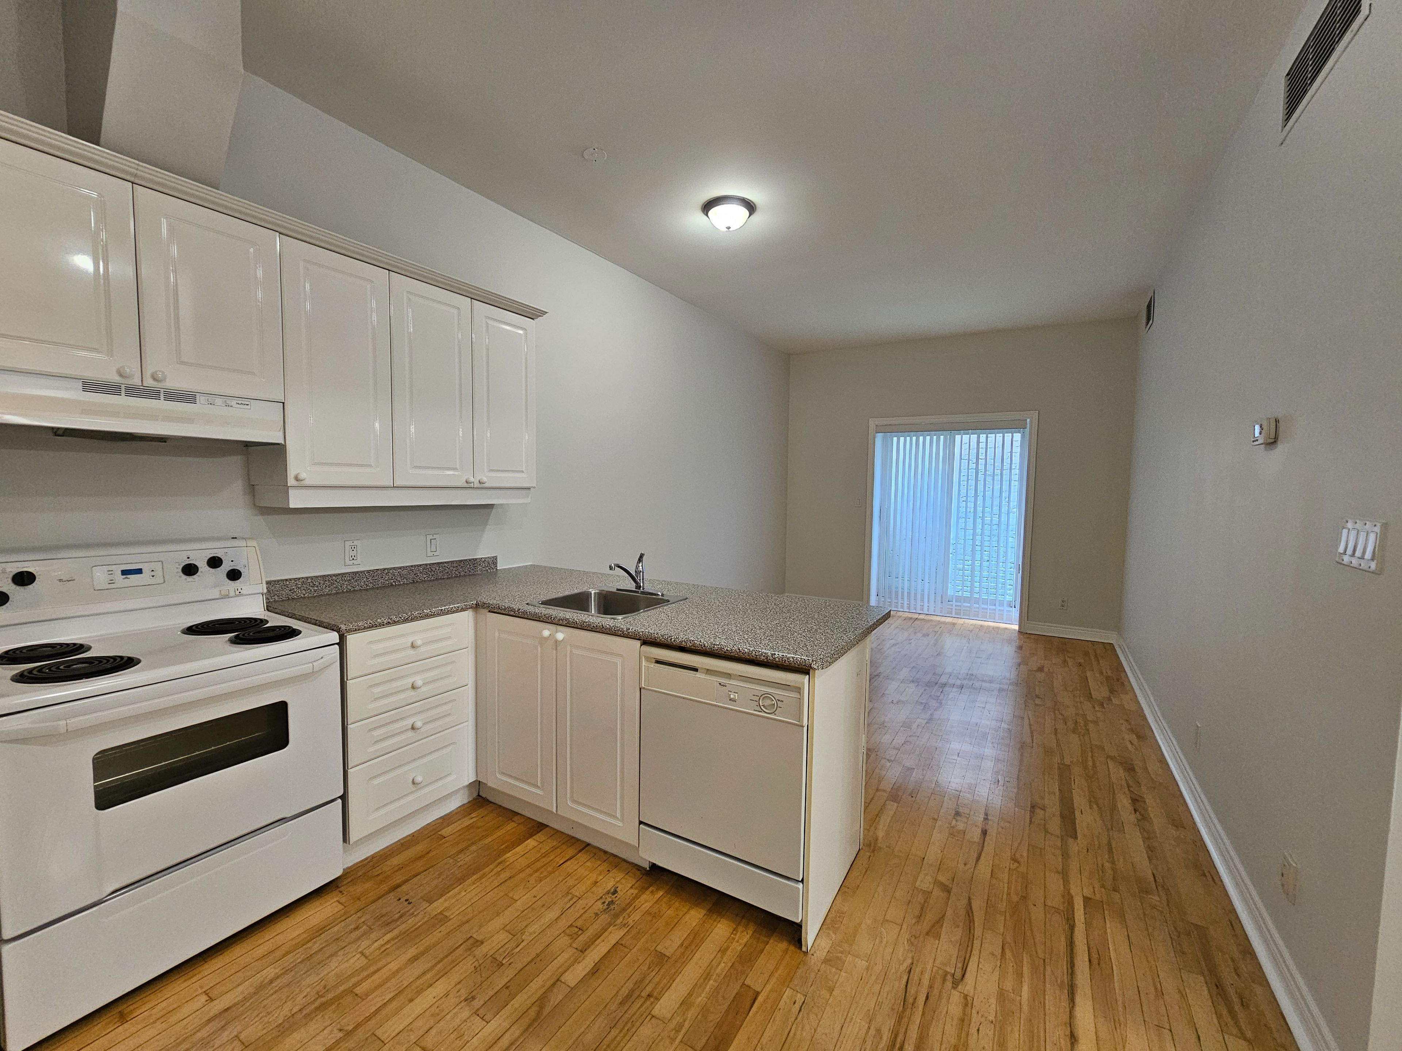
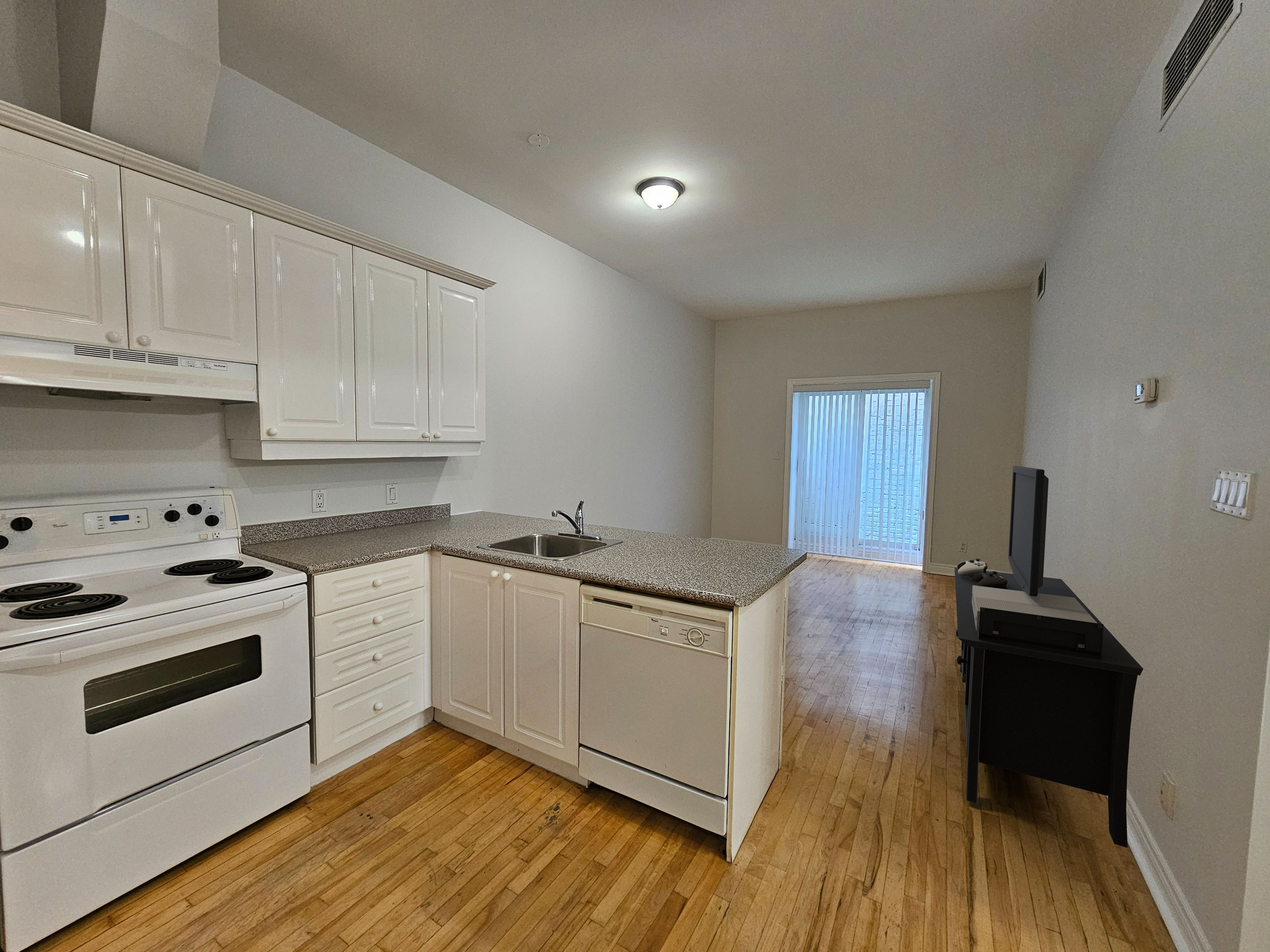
+ media console [954,465,1144,848]
